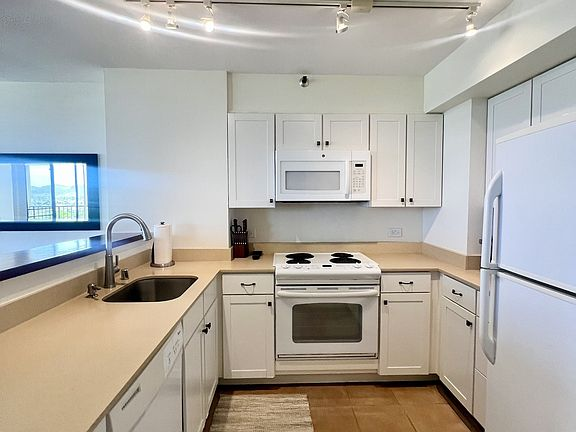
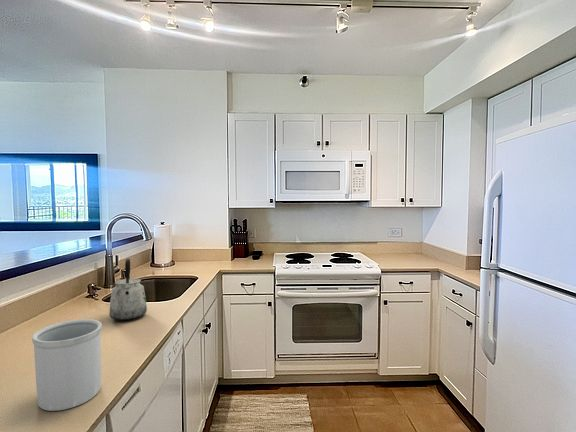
+ utensil holder [31,318,103,412]
+ kettle [108,258,148,321]
